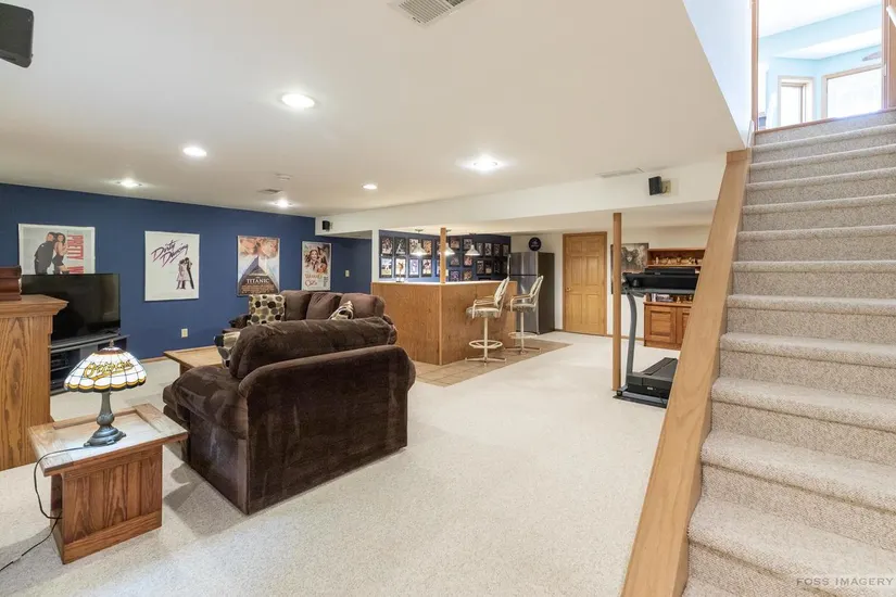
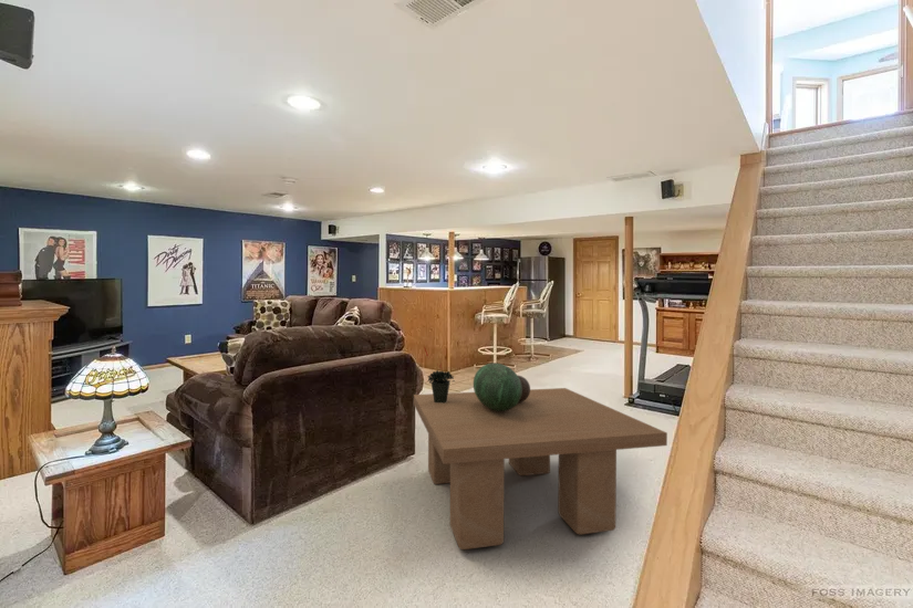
+ decorative bowl [473,361,531,411]
+ coffee table [413,387,668,551]
+ potted plant [423,346,456,403]
